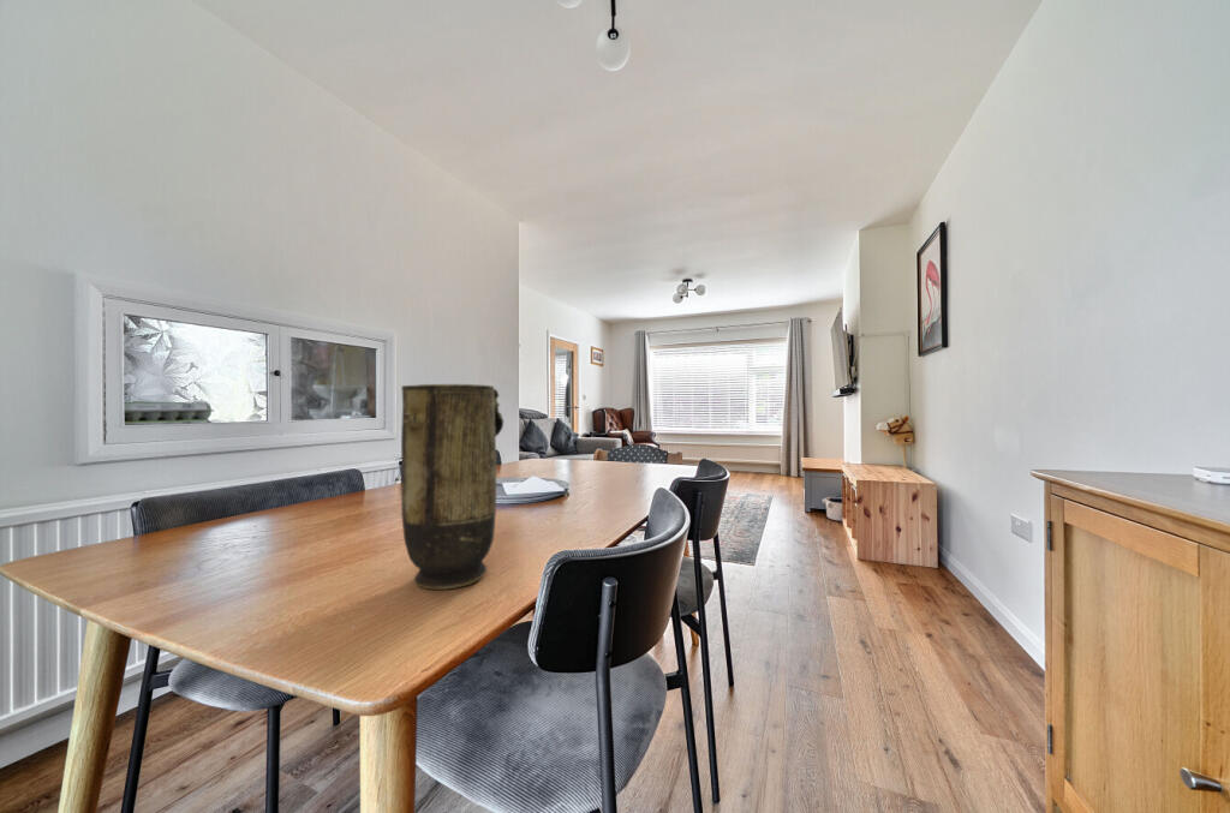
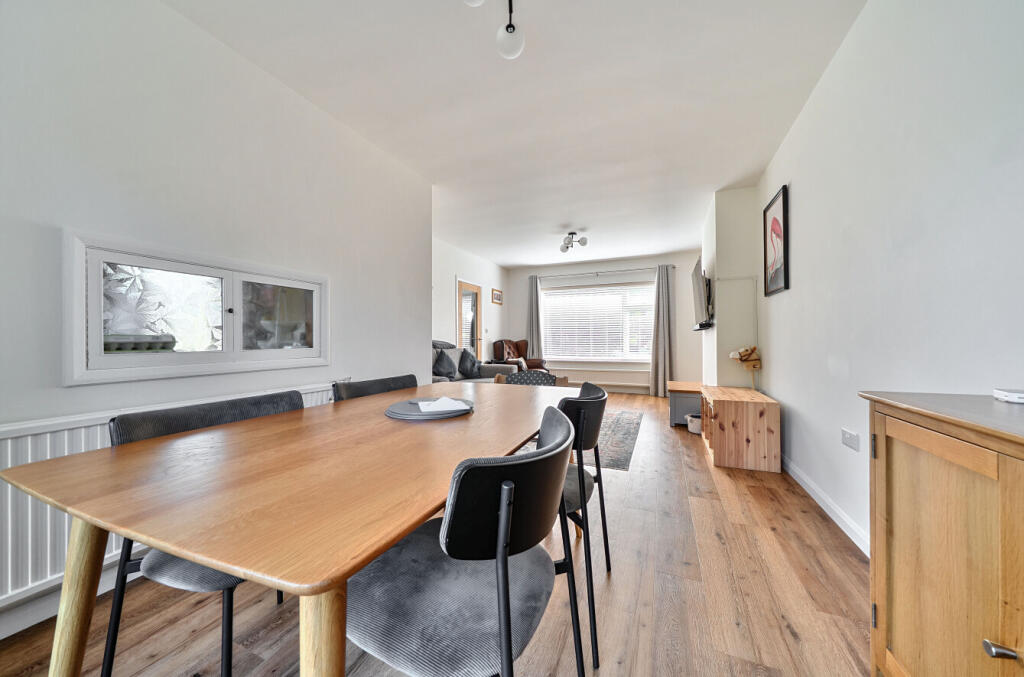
- vase [400,383,504,590]
